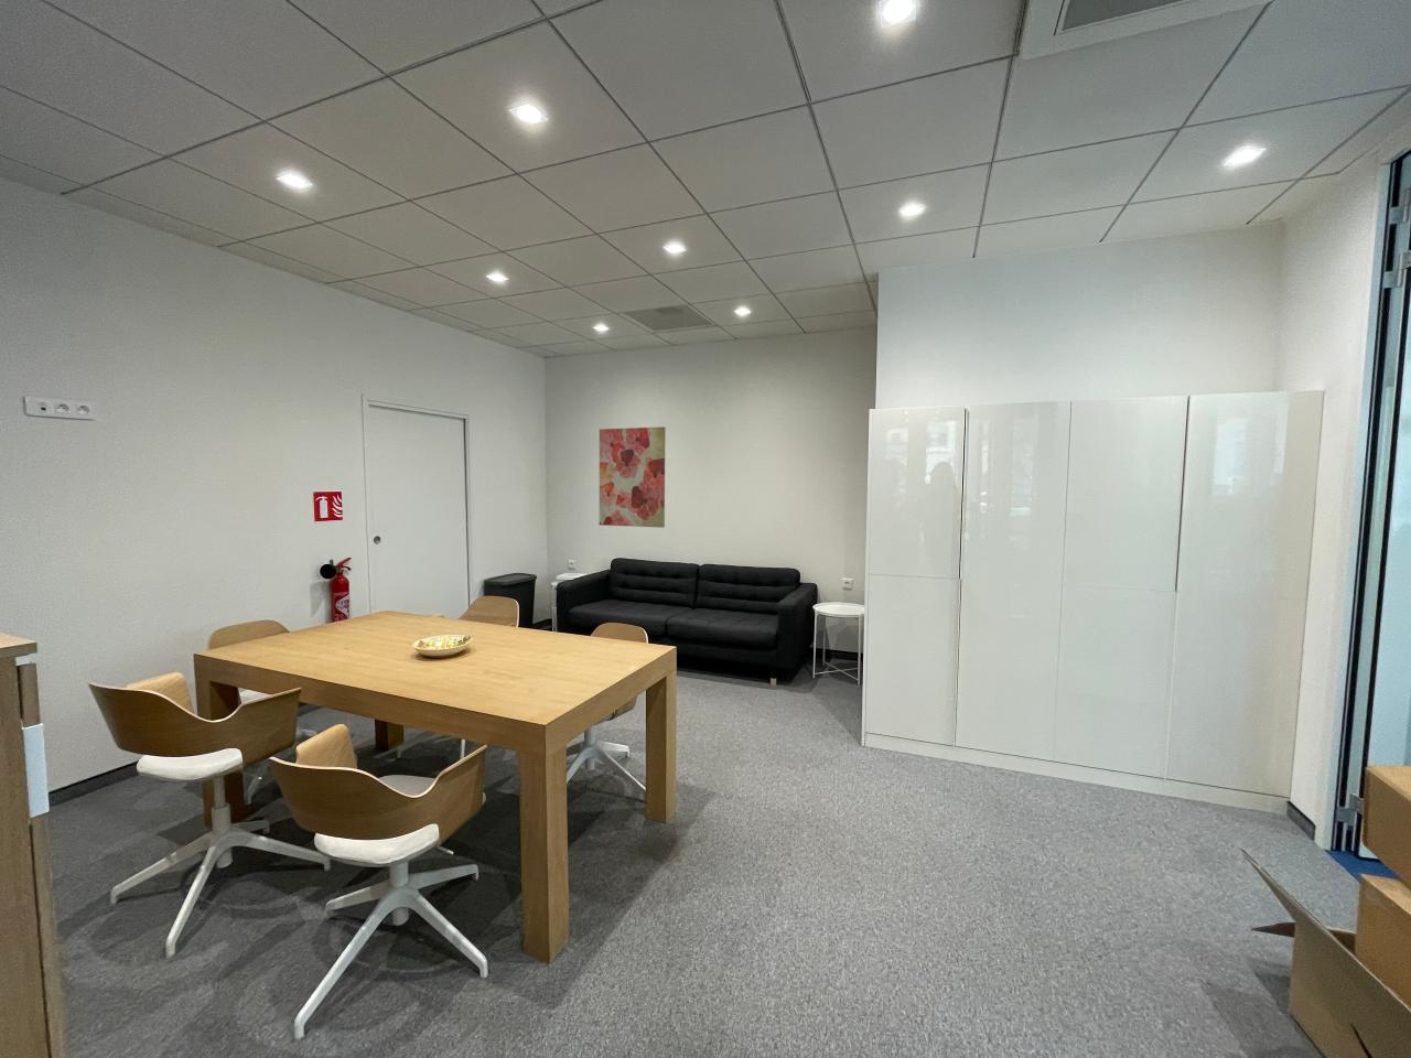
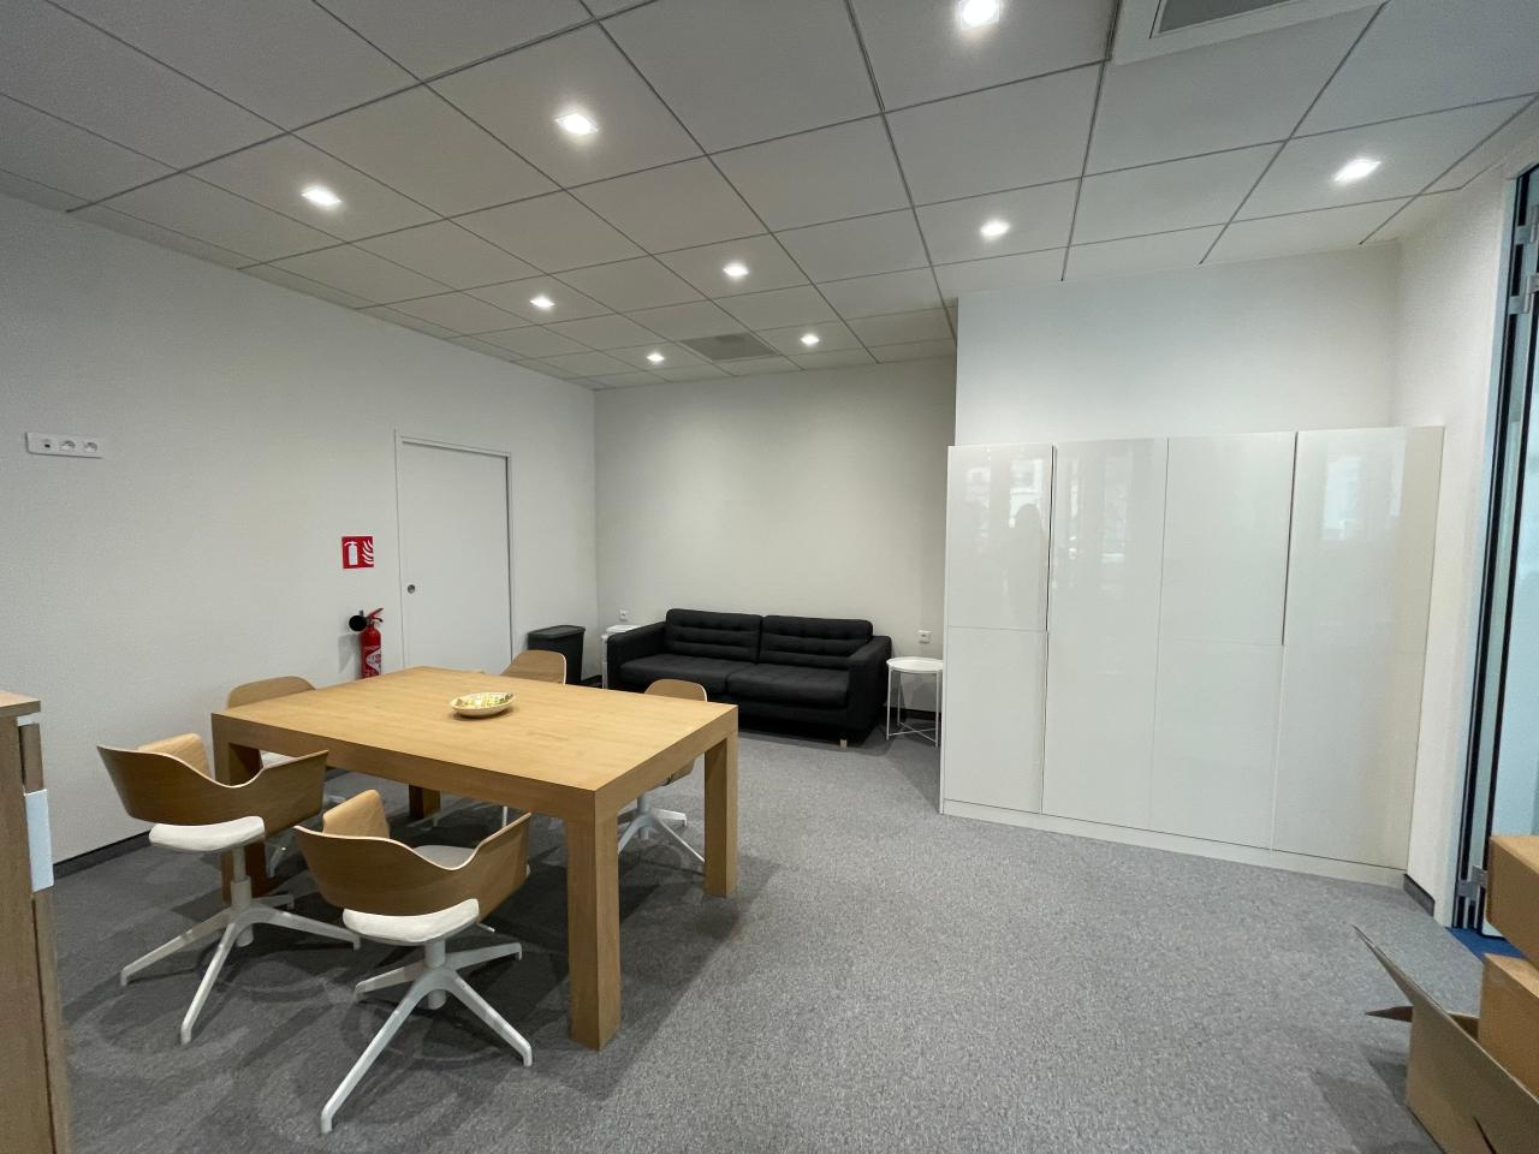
- wall art [599,426,667,529]
